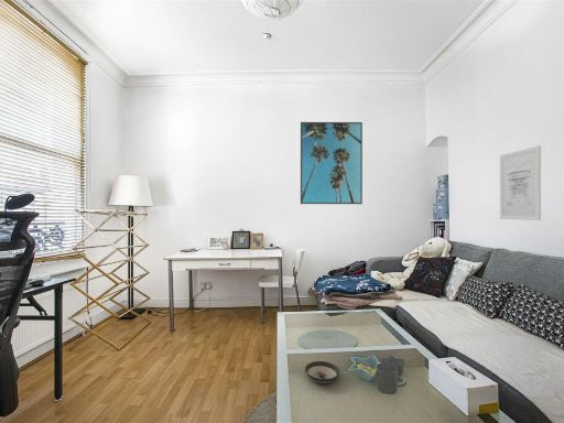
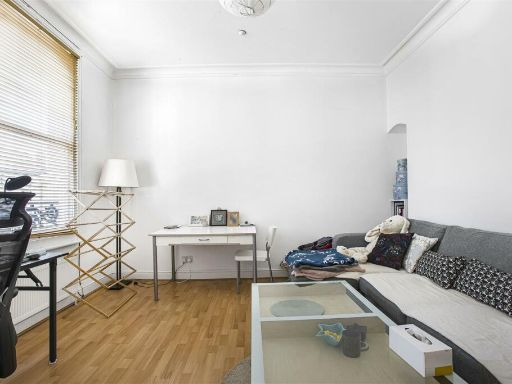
- saucer [304,360,340,384]
- wall art [499,144,542,221]
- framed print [300,121,364,205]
